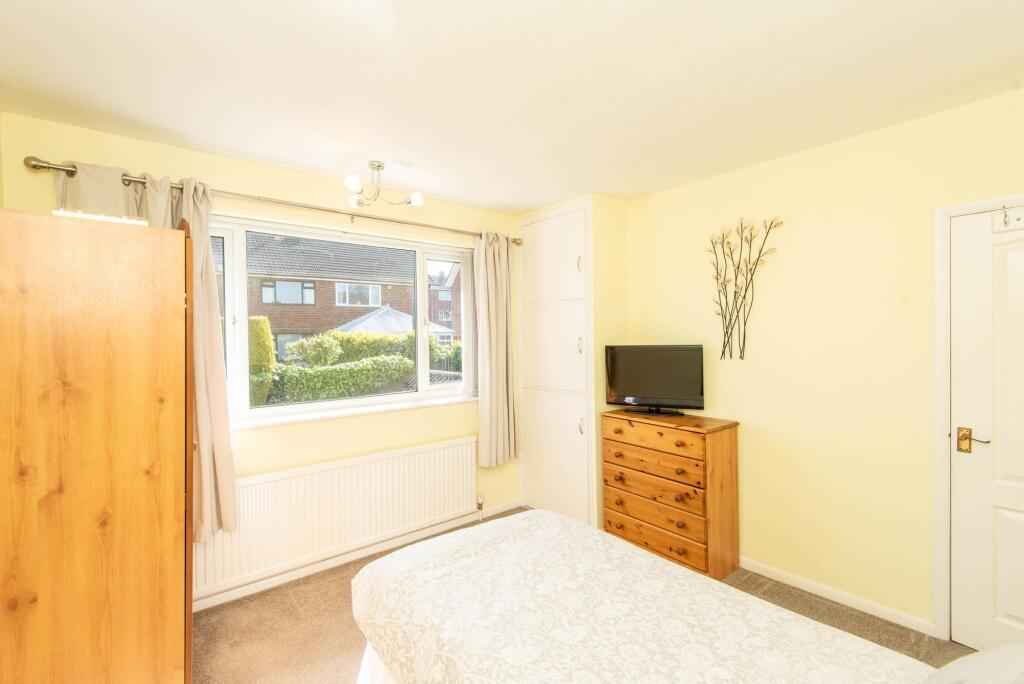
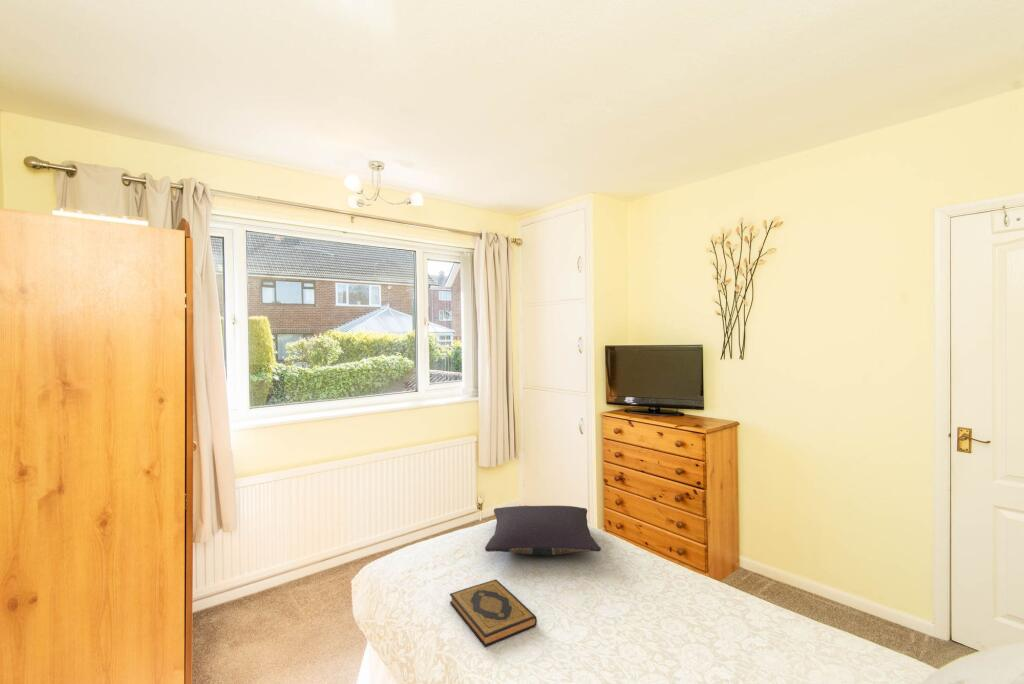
+ pillow [484,505,602,556]
+ hardback book [449,579,538,648]
